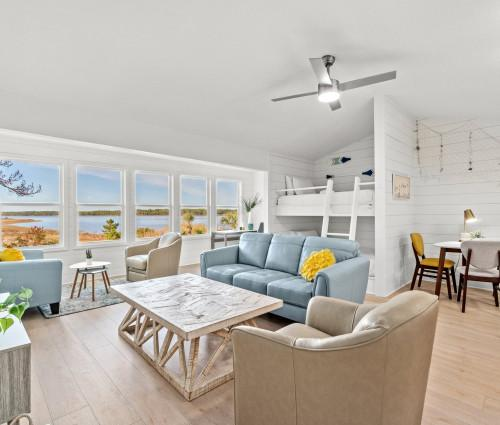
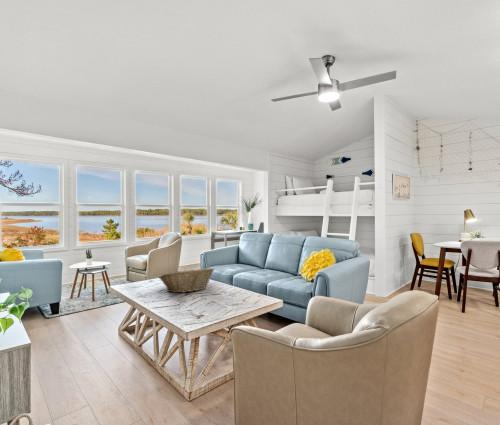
+ fruit basket [158,267,215,294]
